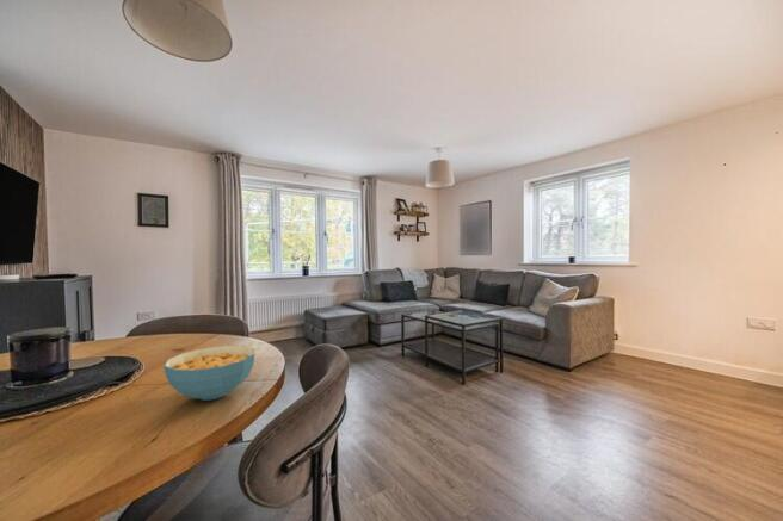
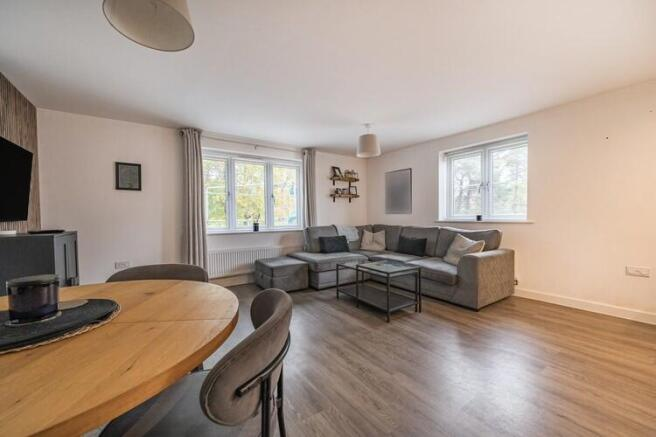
- cereal bowl [162,345,255,402]
